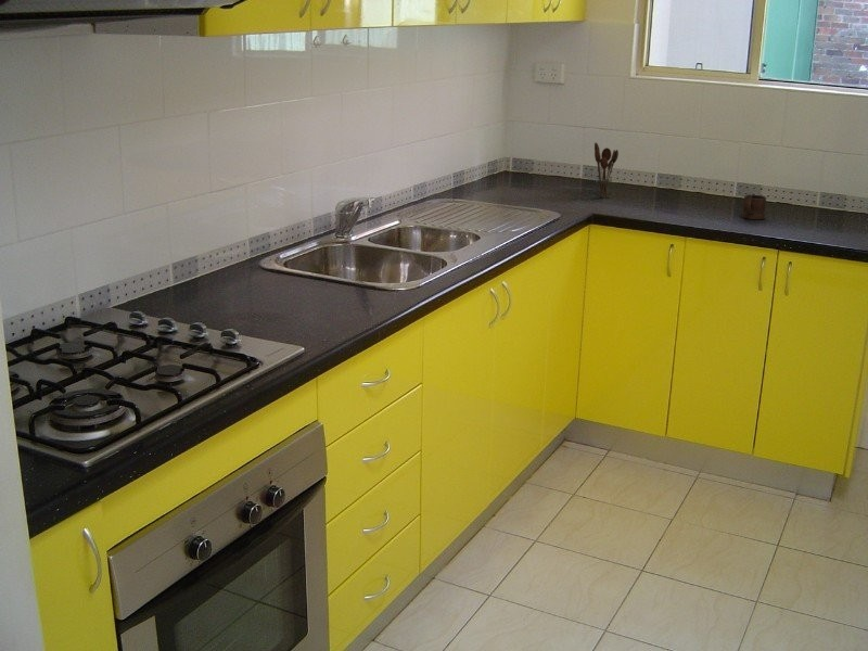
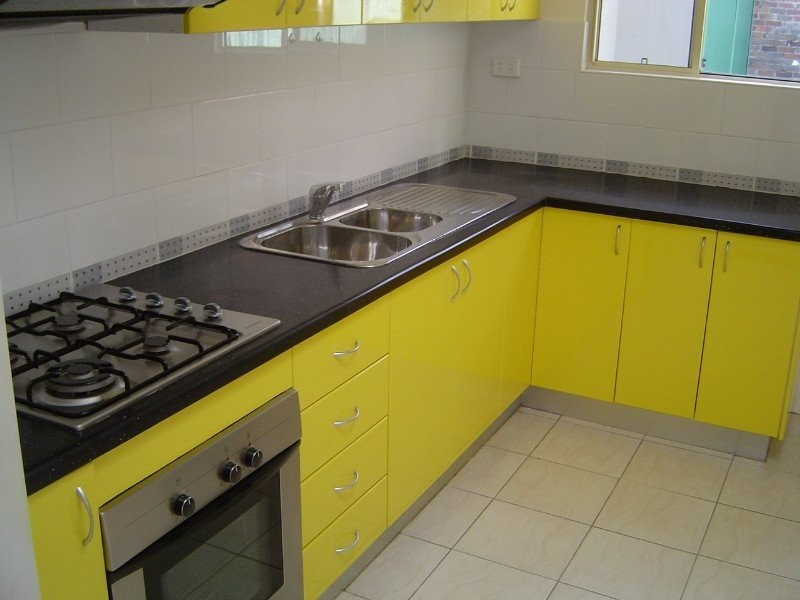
- utensil holder [593,142,620,199]
- mug [740,193,767,220]
